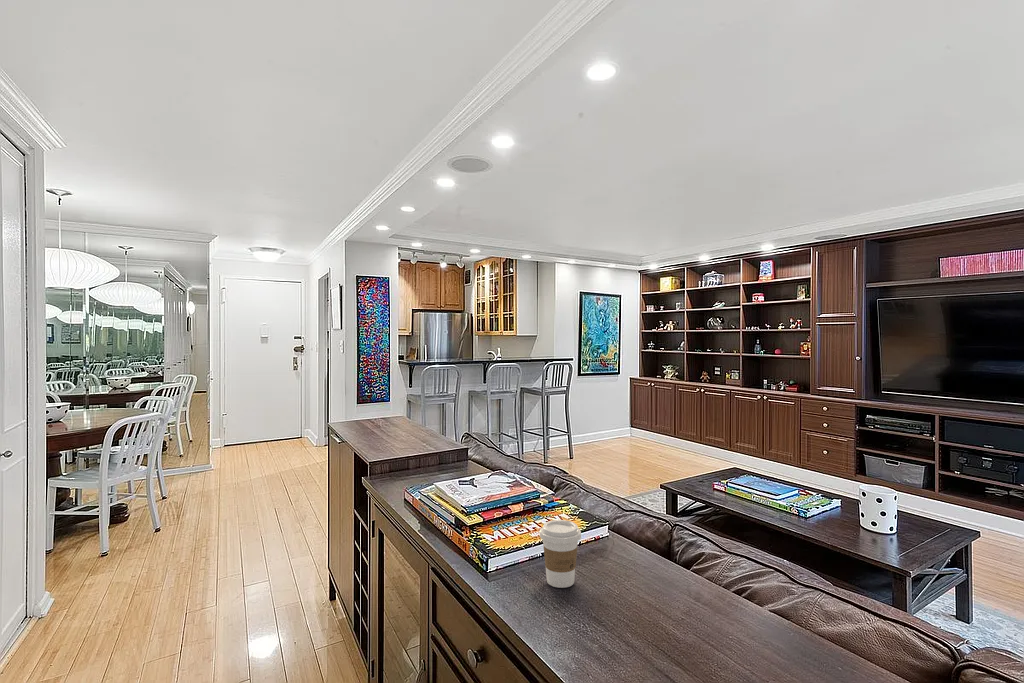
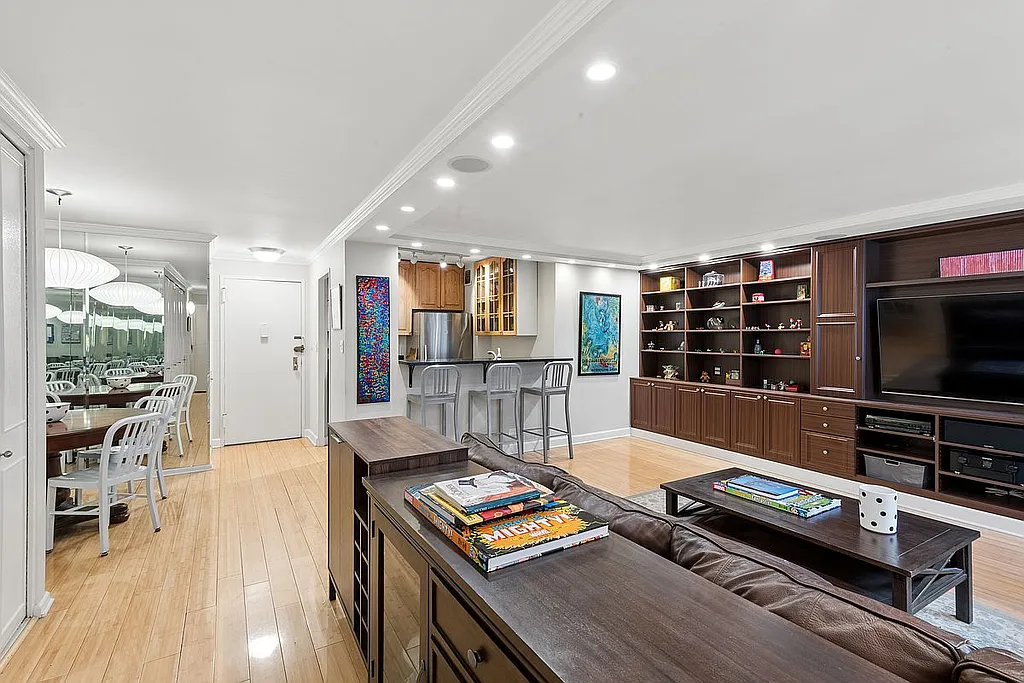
- coffee cup [539,519,582,589]
